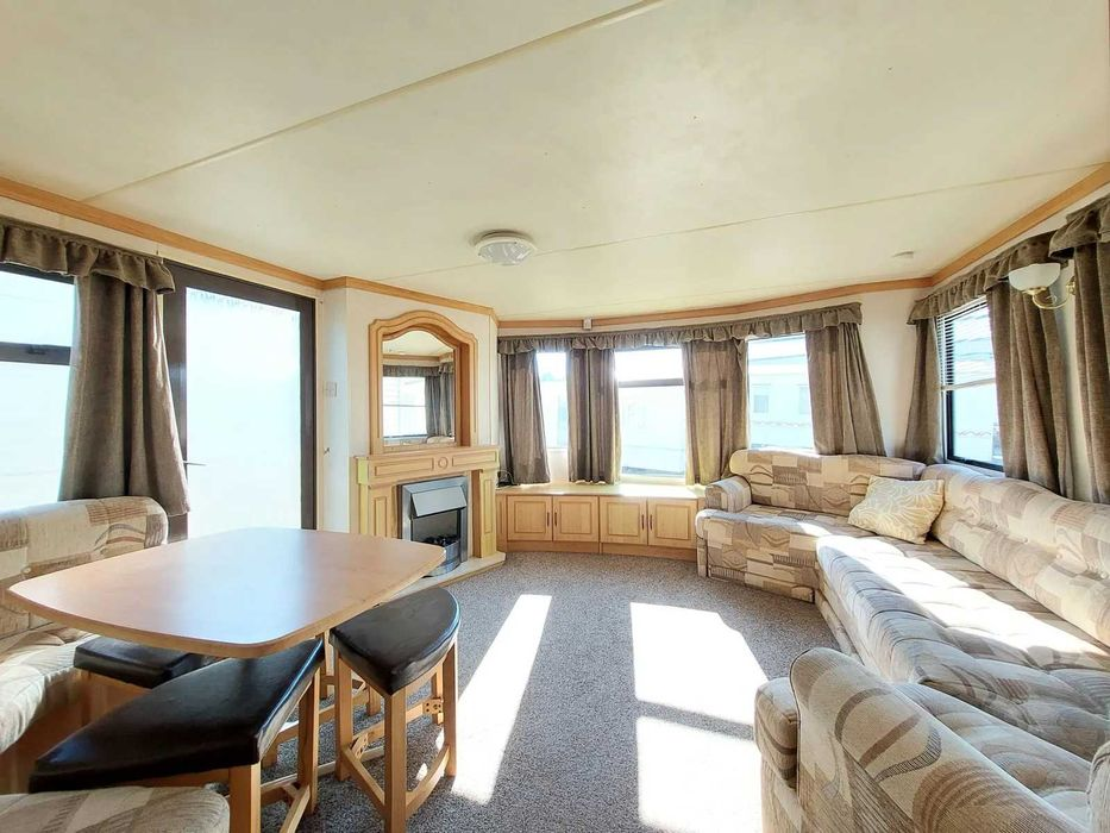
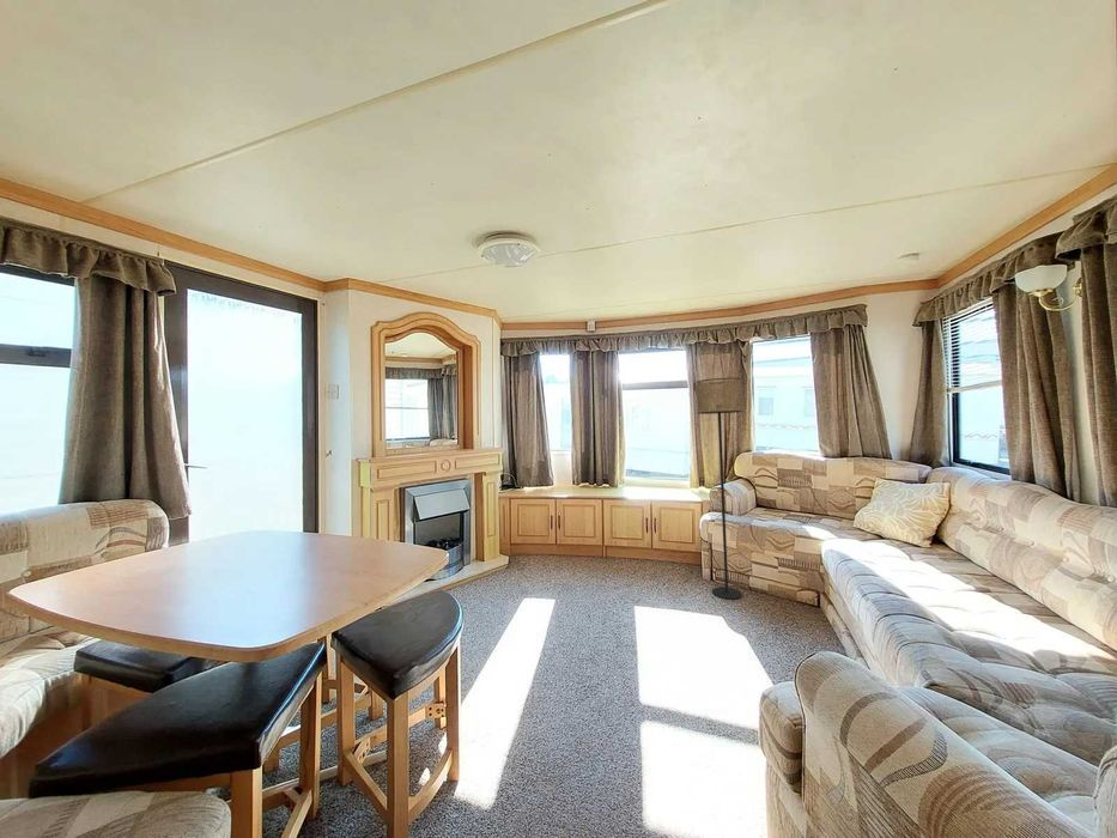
+ floor lamp [696,377,743,600]
